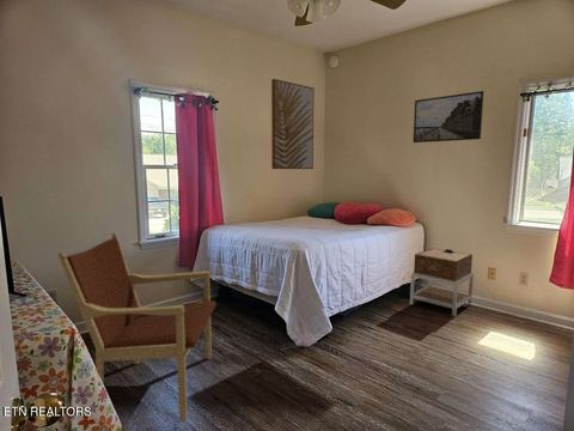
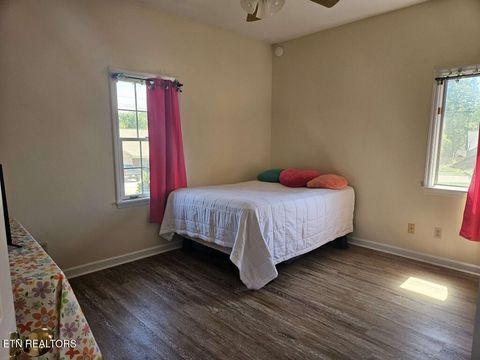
- armchair [56,231,218,423]
- nightstand [409,247,475,317]
- wall art [270,78,316,170]
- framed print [413,90,484,144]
